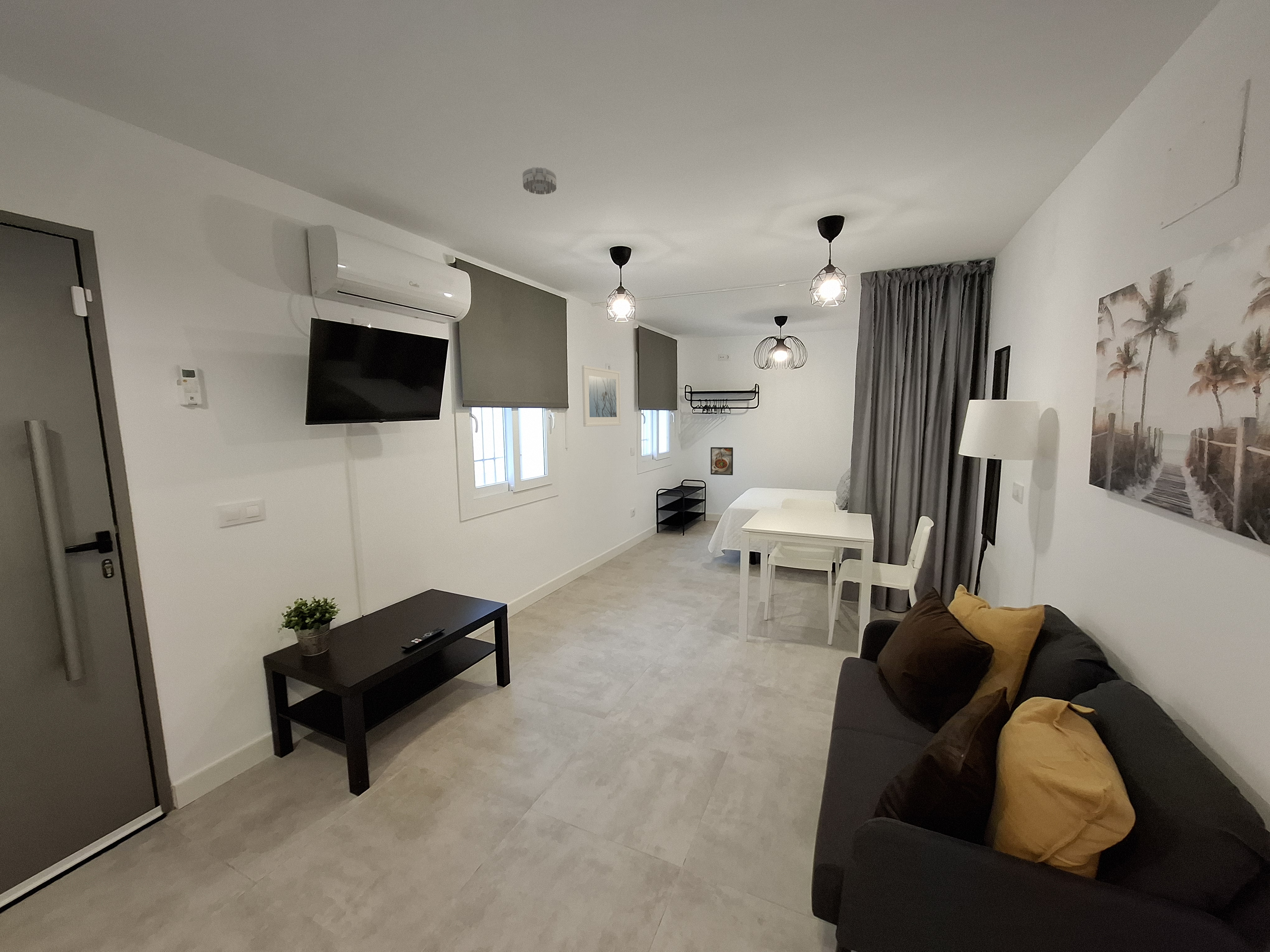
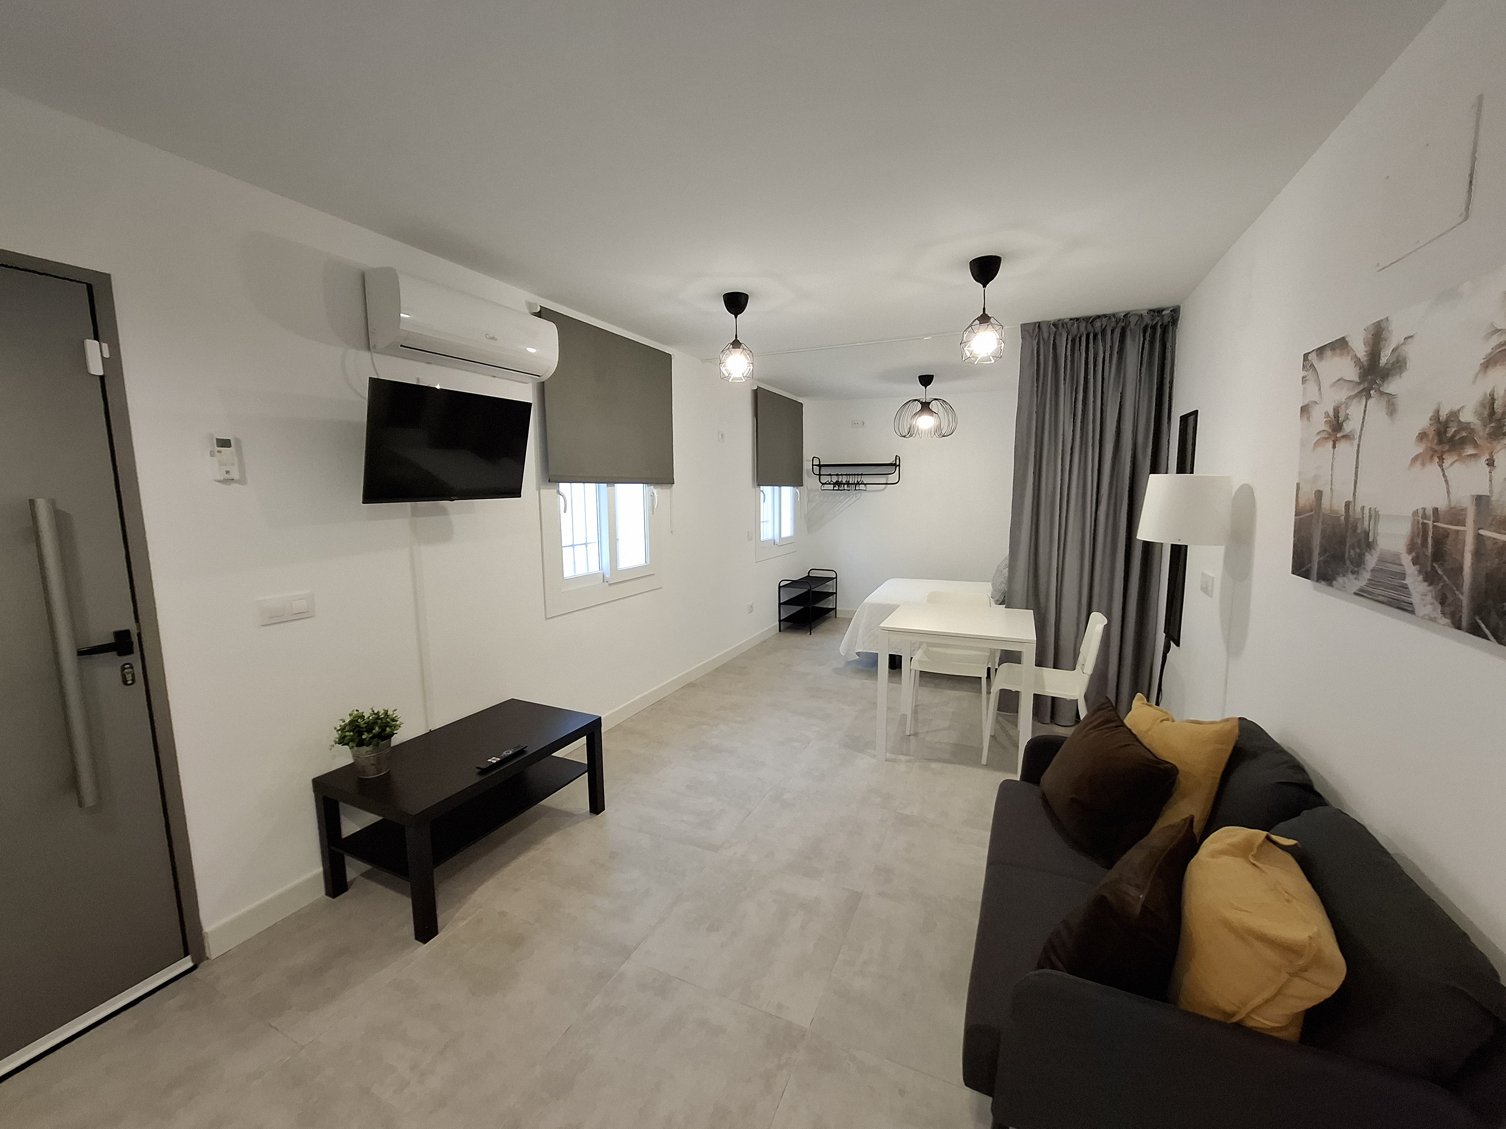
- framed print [581,365,621,427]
- smoke detector [522,167,557,195]
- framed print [710,447,733,476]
